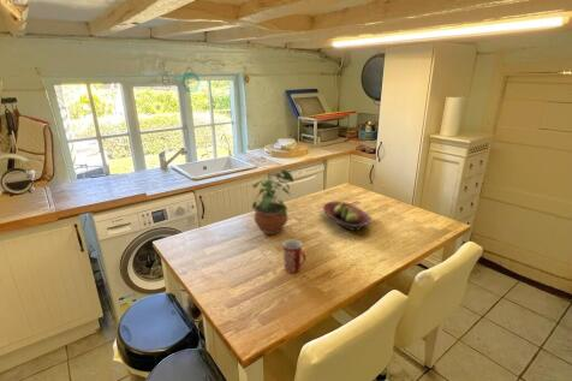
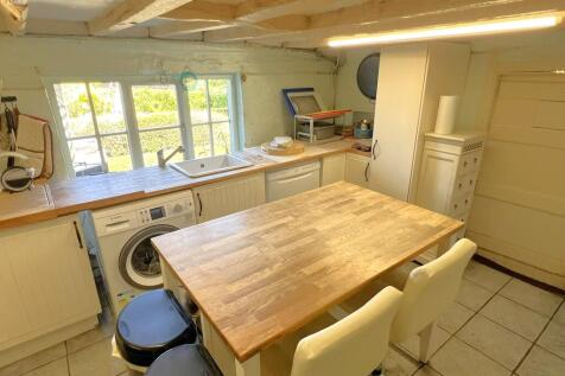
- fruit bowl [322,201,373,232]
- mug [281,238,308,274]
- potted plant [251,168,294,236]
